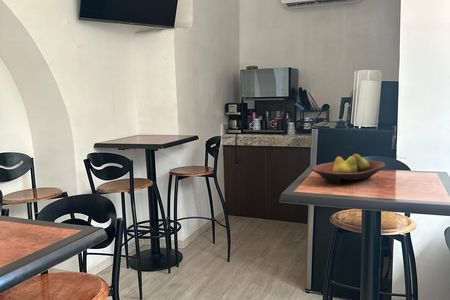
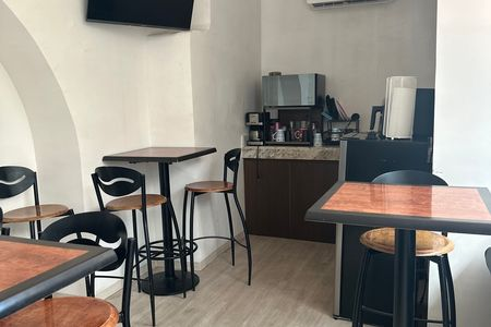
- fruit bowl [310,153,386,185]
